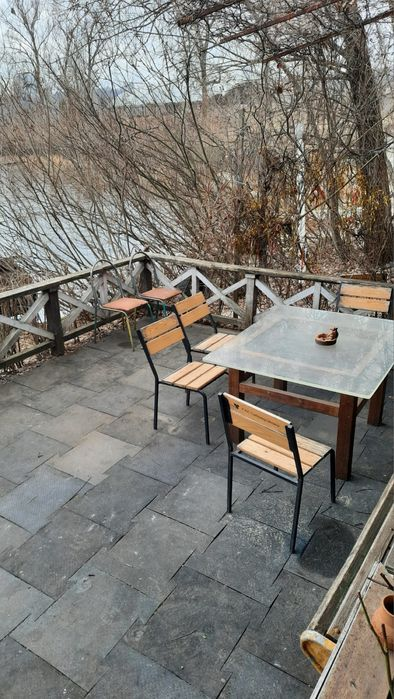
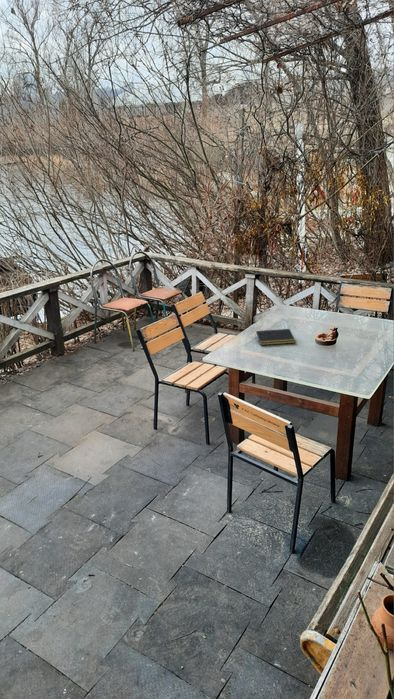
+ notepad [255,328,296,346]
